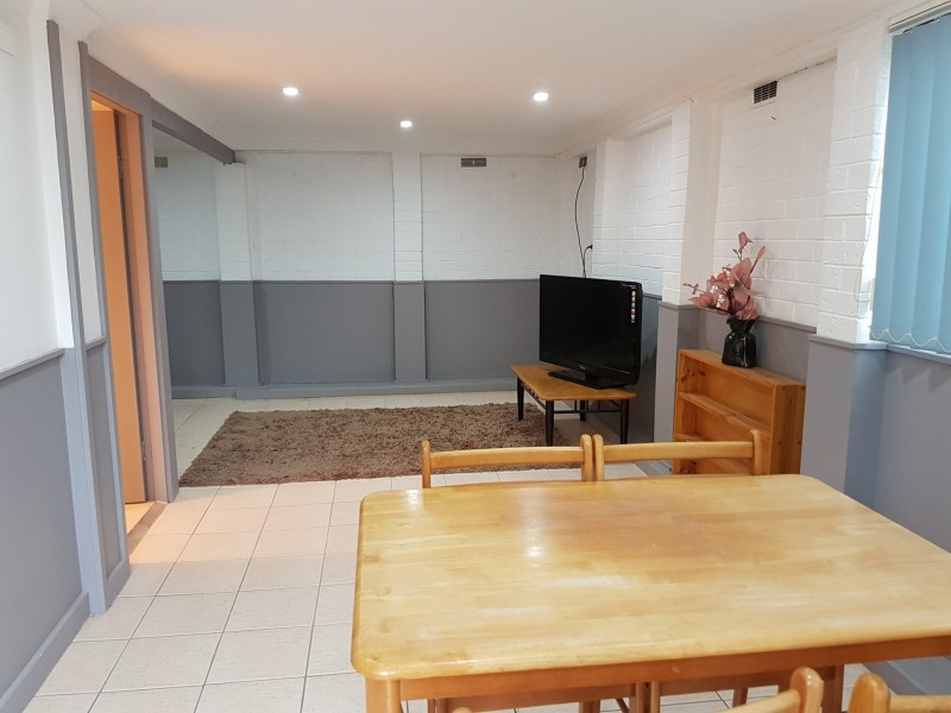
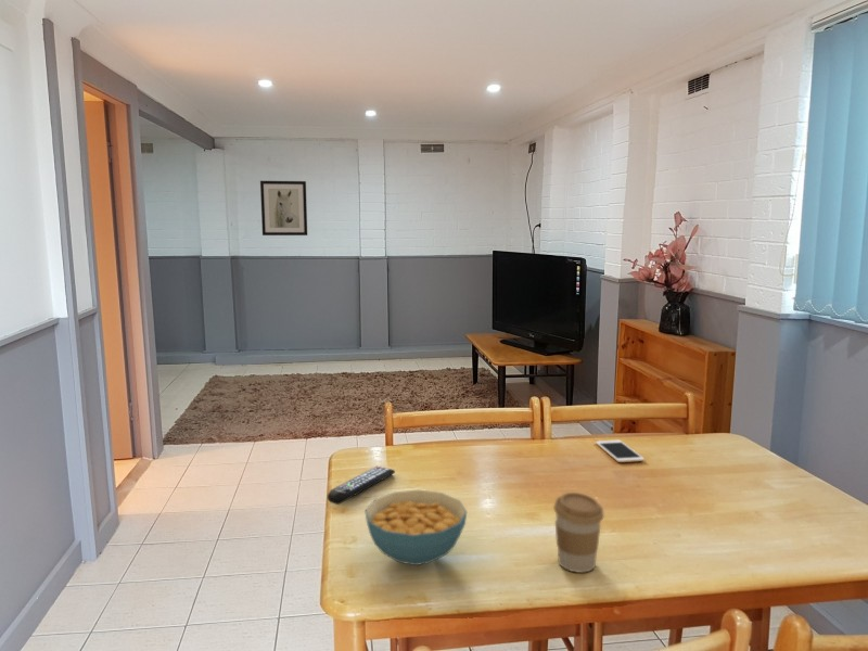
+ remote control [327,464,396,506]
+ wall art [259,180,308,237]
+ cell phone [595,439,646,463]
+ coffee cup [552,492,605,574]
+ cereal bowl [363,489,469,566]
